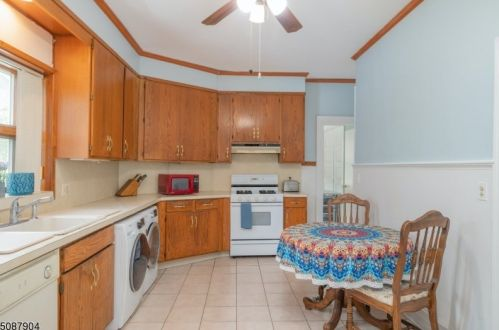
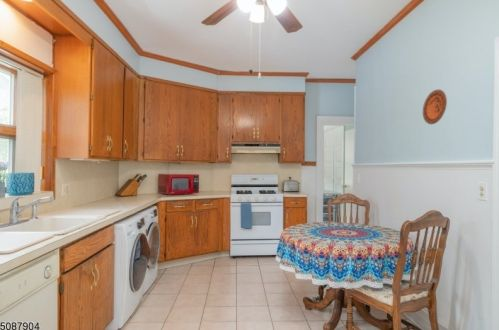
+ decorative plate [422,89,448,125]
